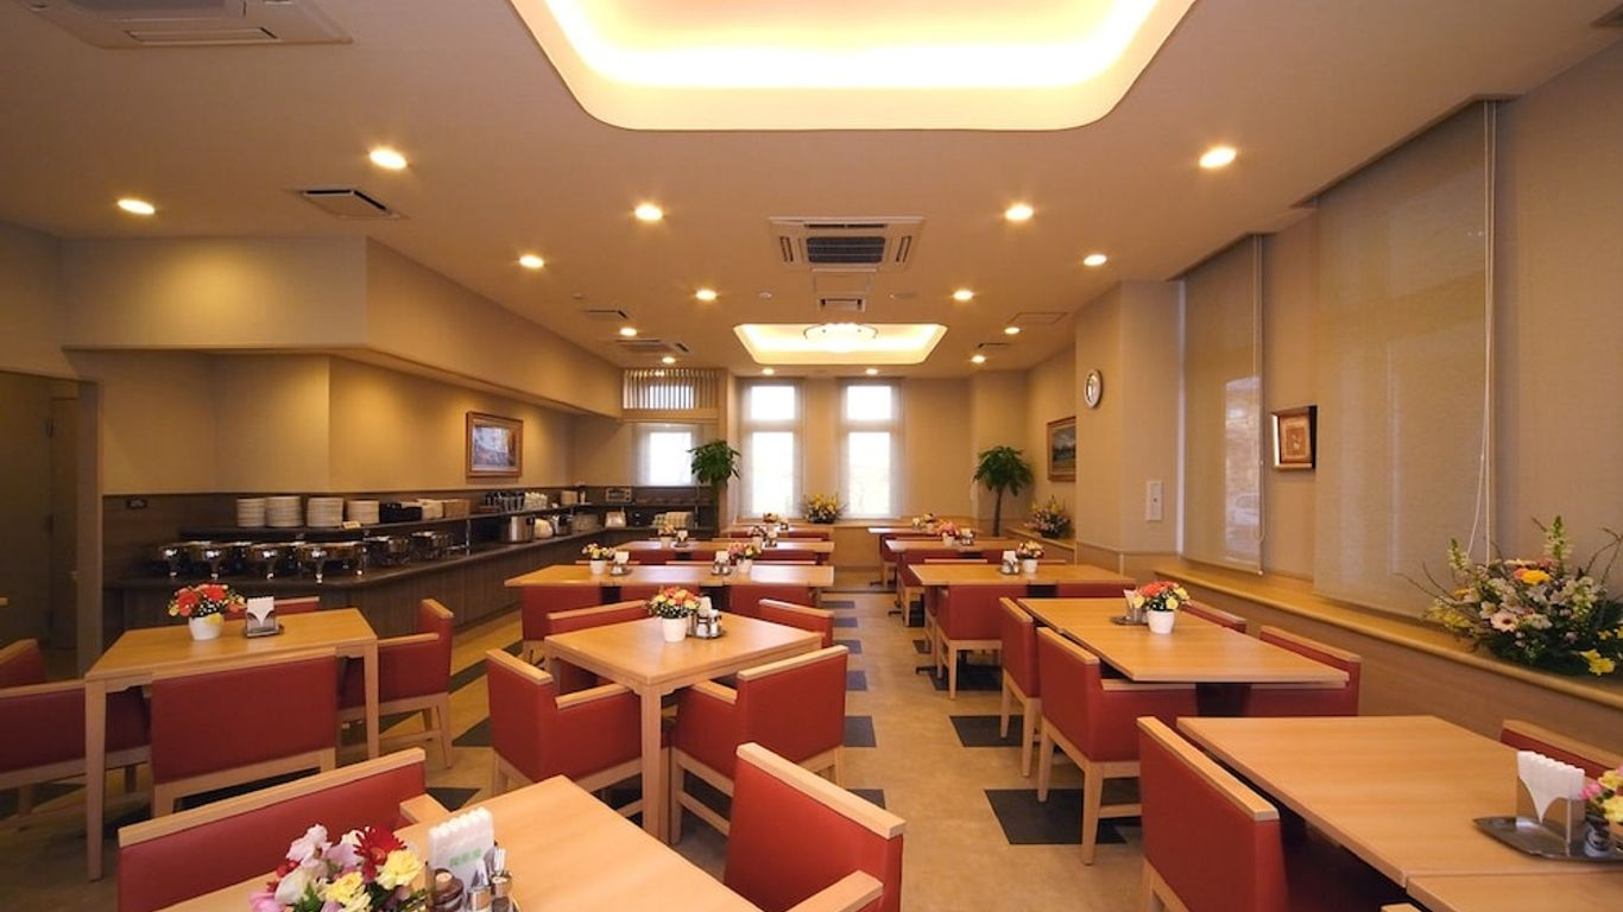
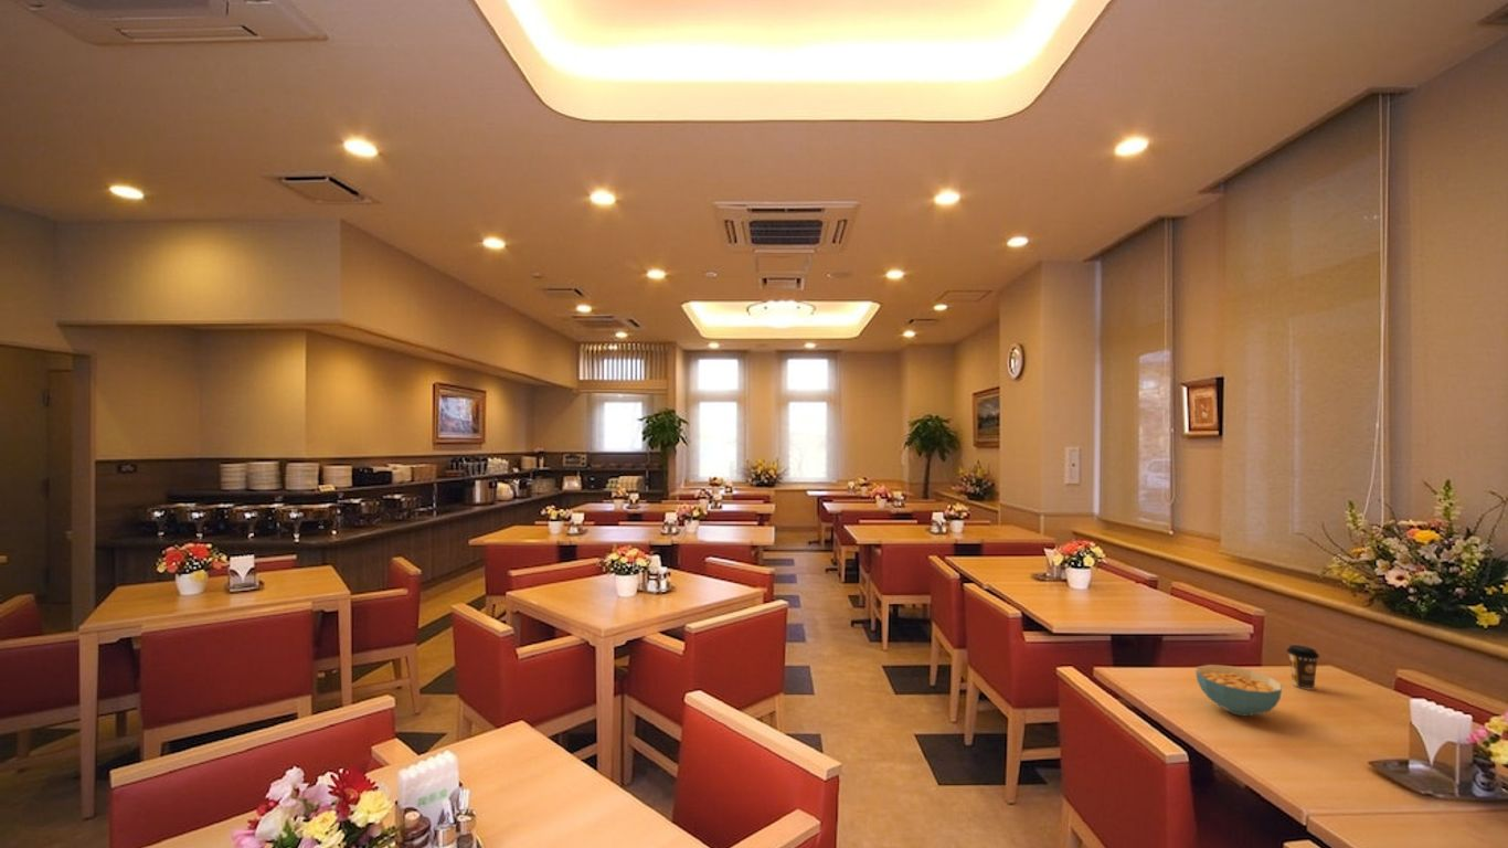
+ coffee cup [1286,644,1320,690]
+ cereal bowl [1194,664,1283,718]
